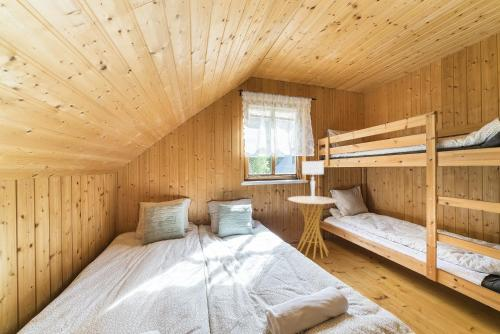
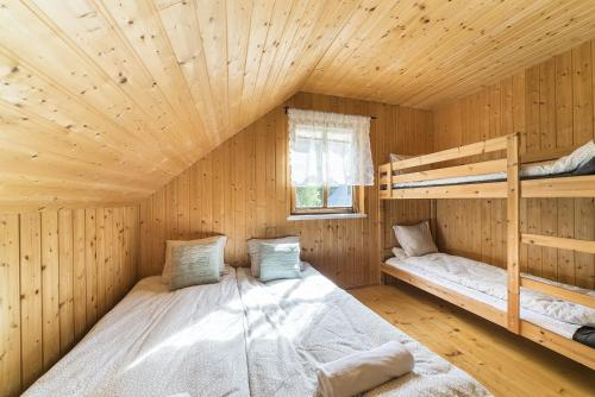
- side table [287,195,338,260]
- table lamp [301,160,325,199]
